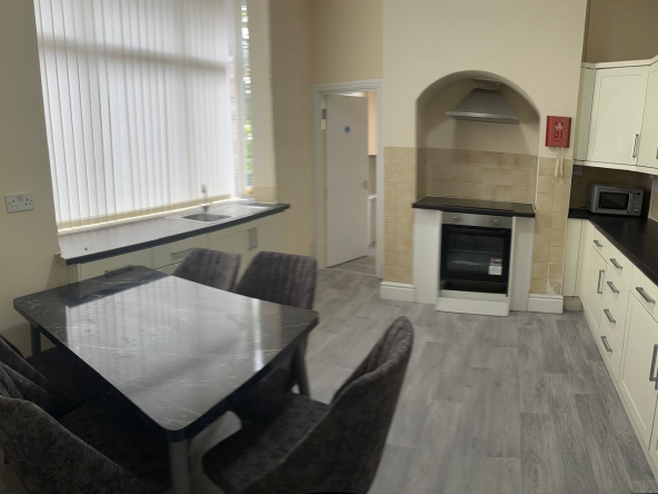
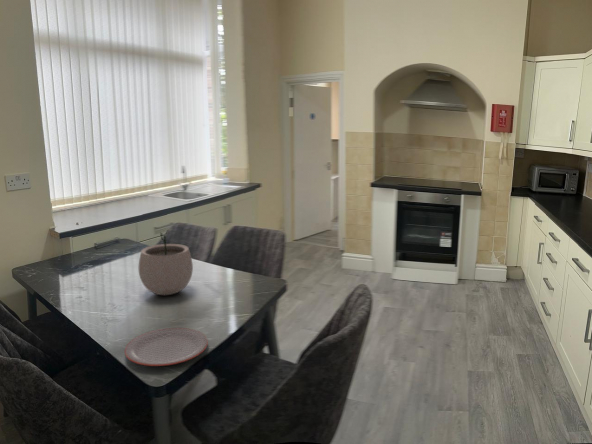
+ plate [124,327,209,367]
+ plant pot [138,230,194,296]
